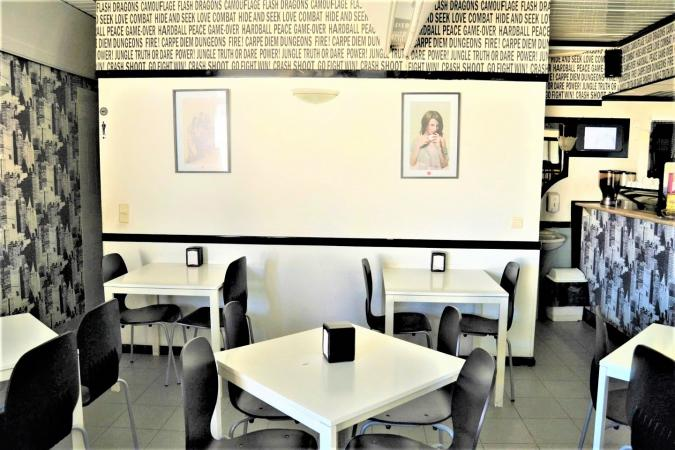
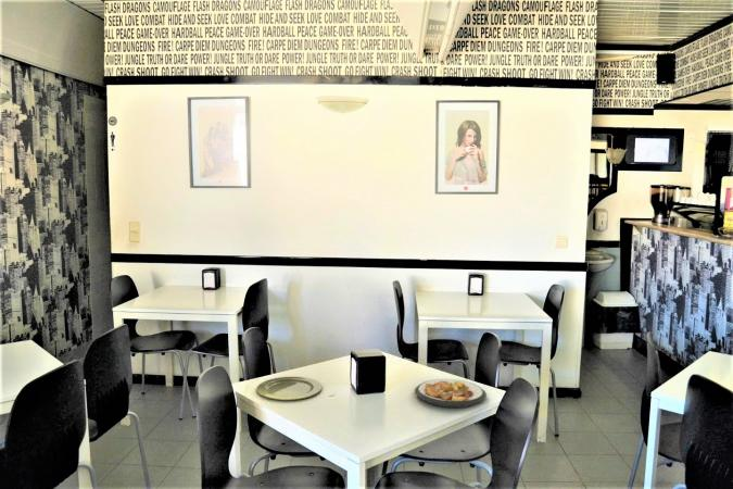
+ plate [255,376,323,401]
+ plate [414,378,488,409]
